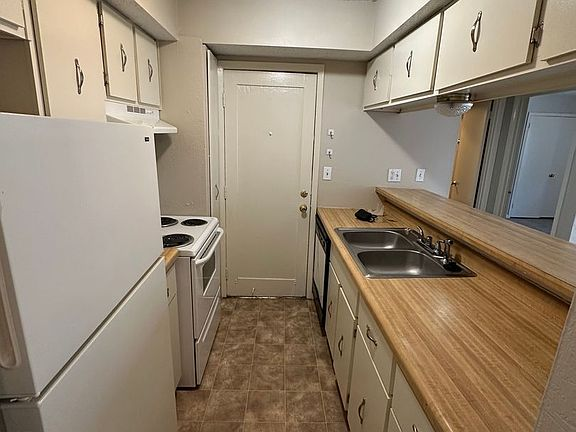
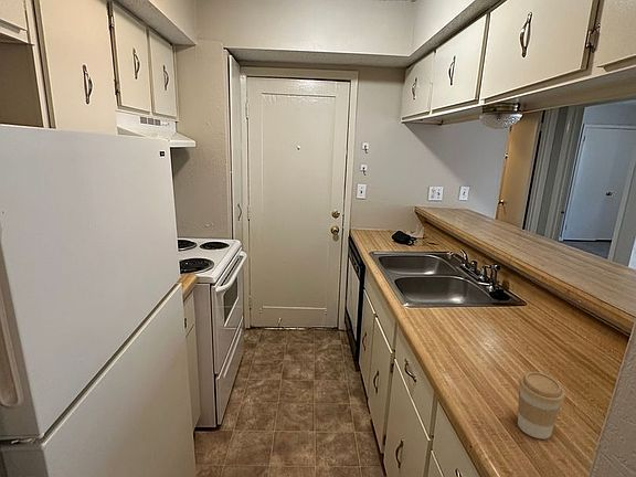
+ coffee cup [517,371,566,439]
